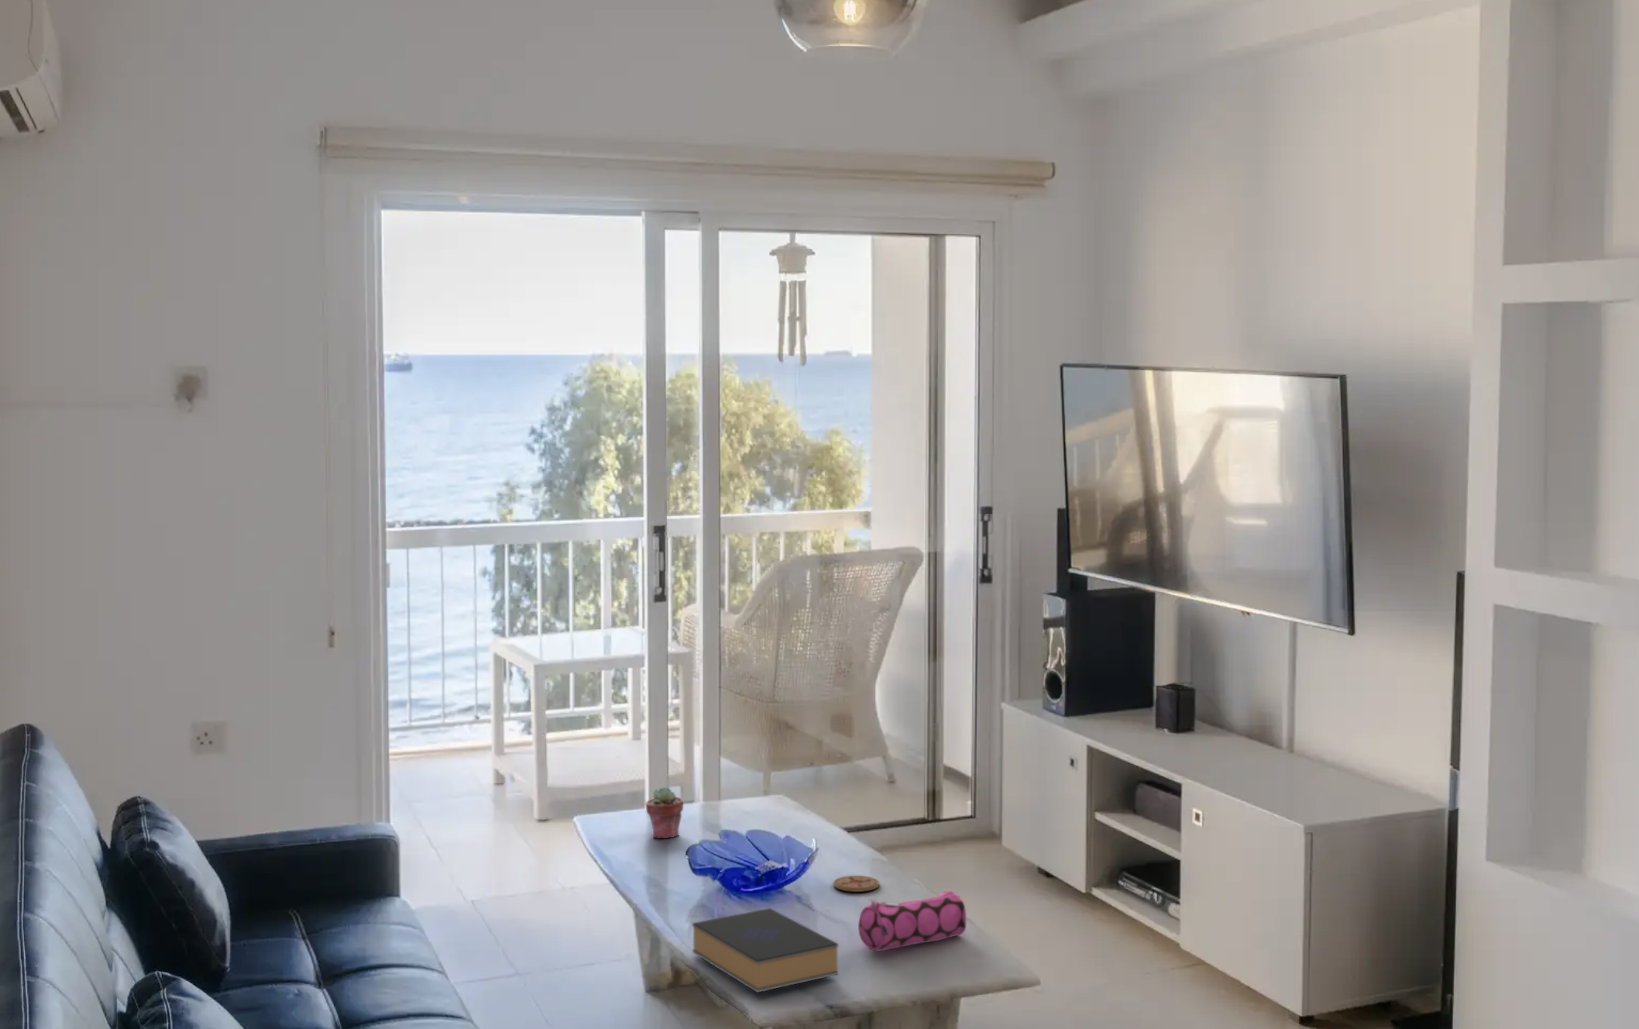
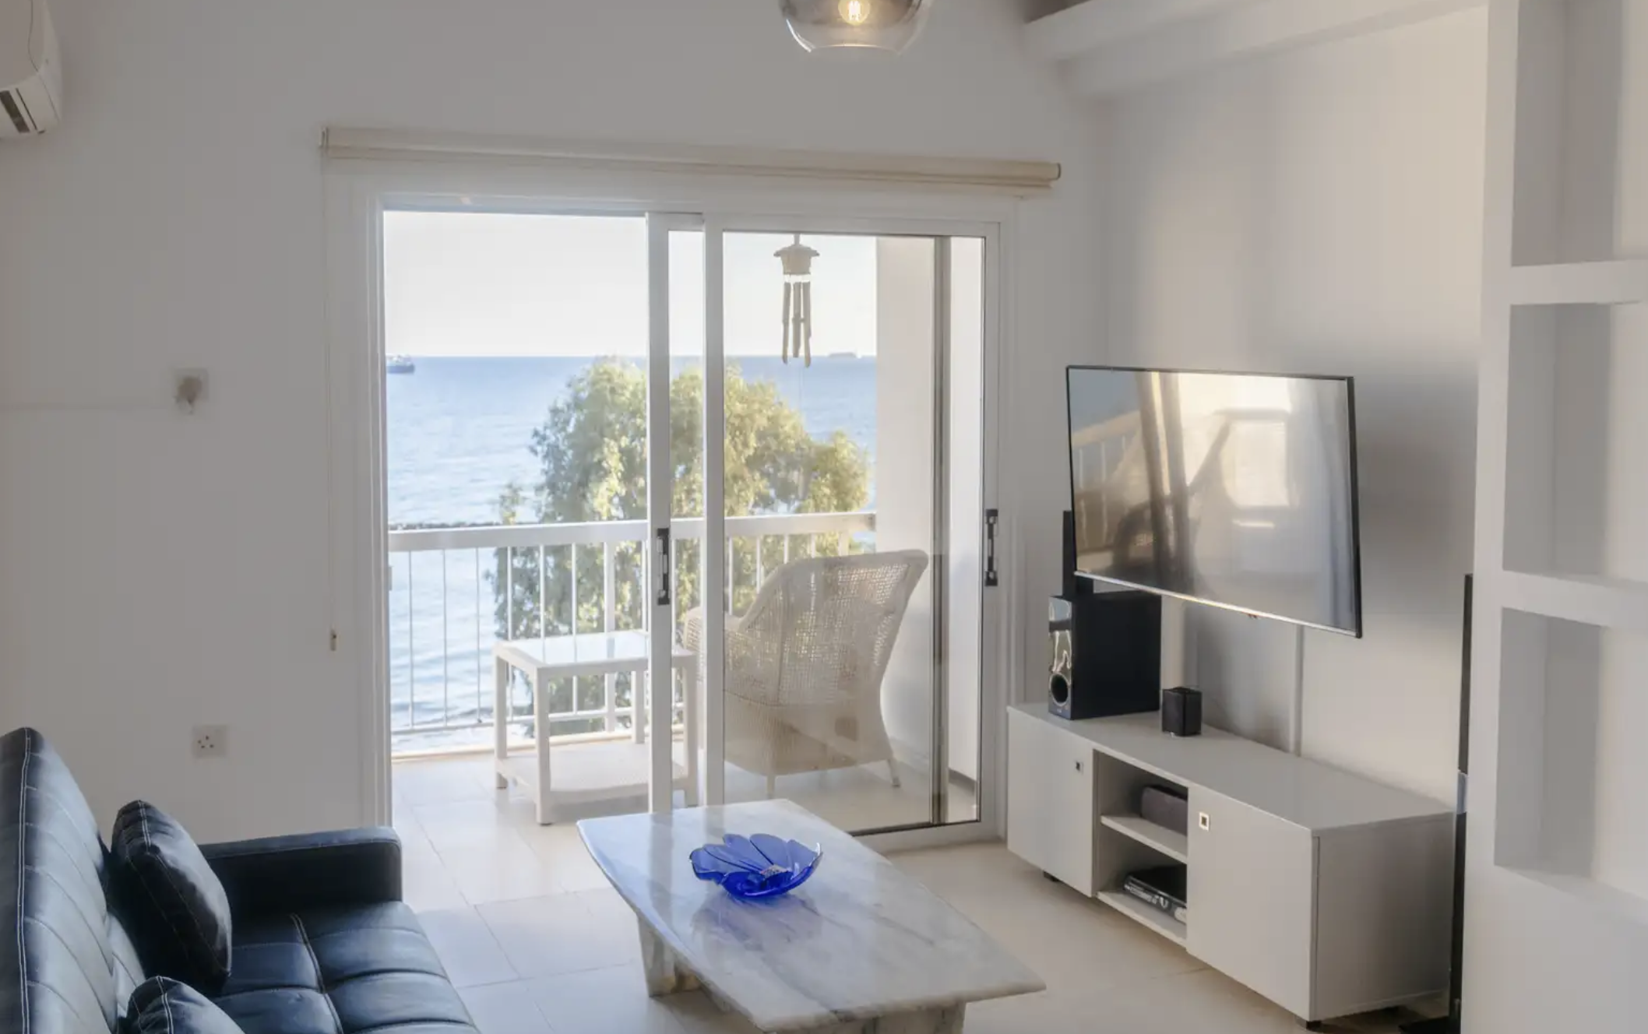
- coaster [833,875,879,893]
- pencil case [858,890,967,952]
- book [692,907,839,993]
- potted succulent [645,786,685,839]
